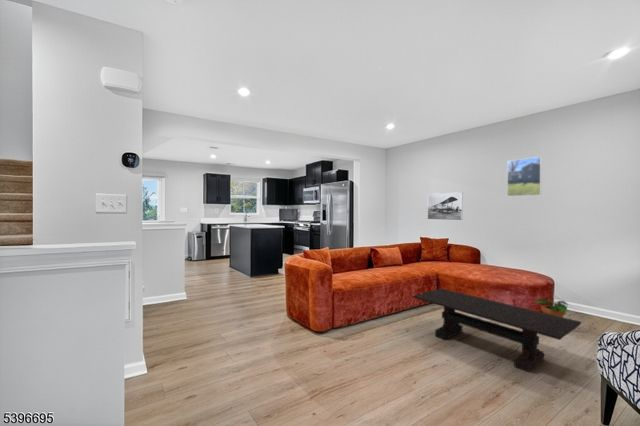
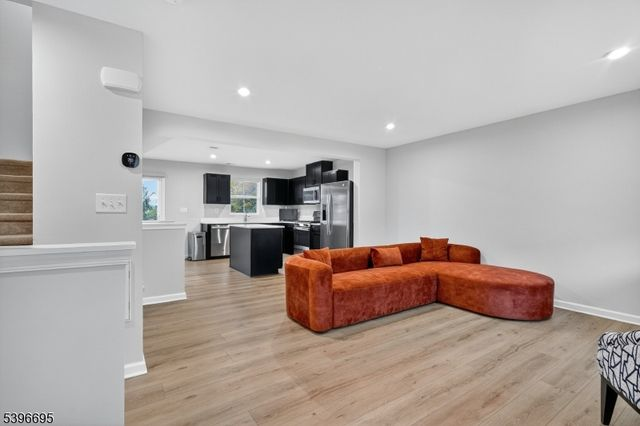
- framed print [427,191,464,221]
- potted plant [534,297,569,318]
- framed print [506,156,543,197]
- coffee table [411,287,582,373]
